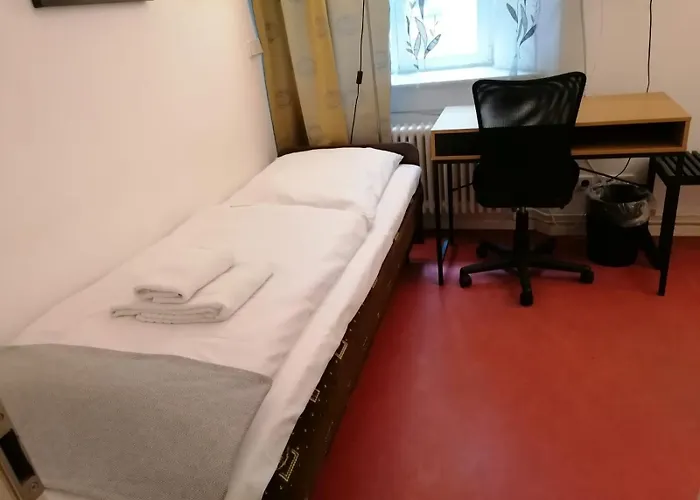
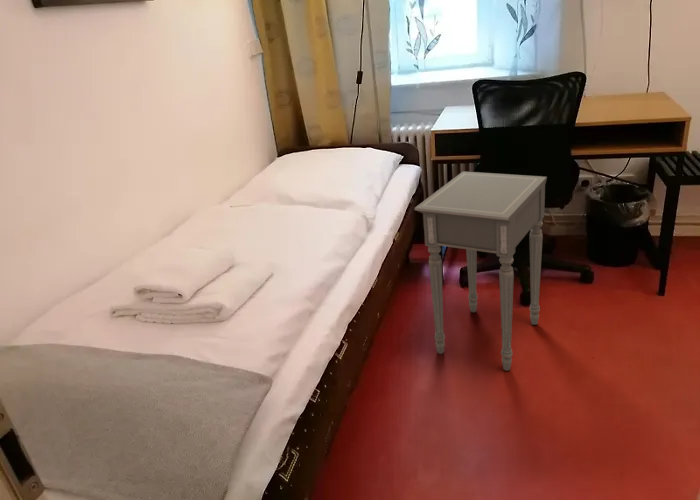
+ side table [414,171,548,372]
